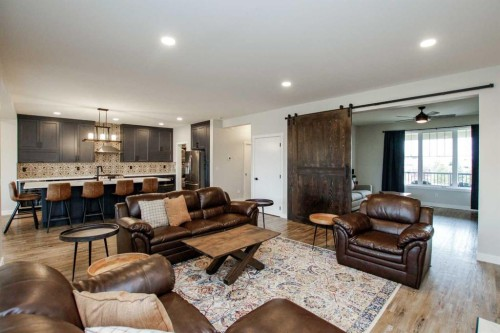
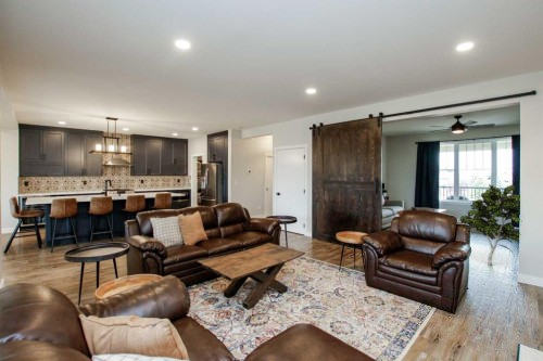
+ indoor plant [458,183,521,267]
